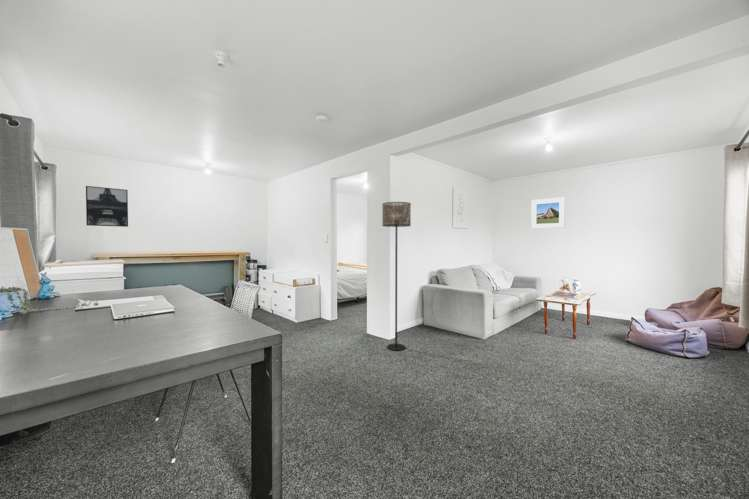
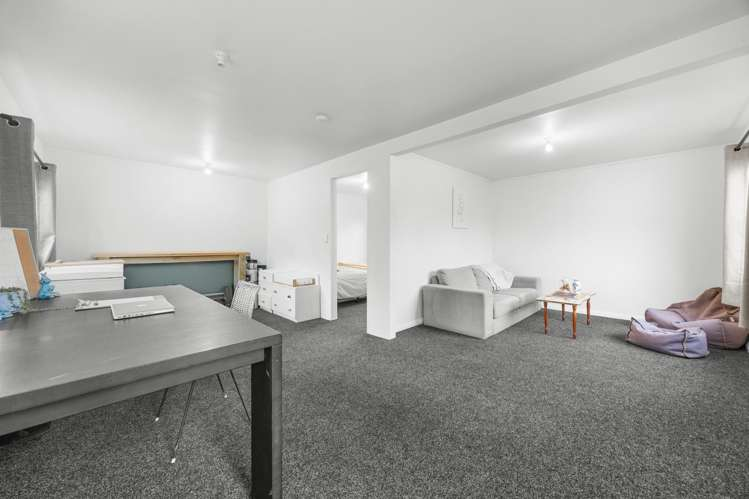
- wall art [85,185,129,228]
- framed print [530,196,566,230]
- floor lamp [381,201,412,352]
